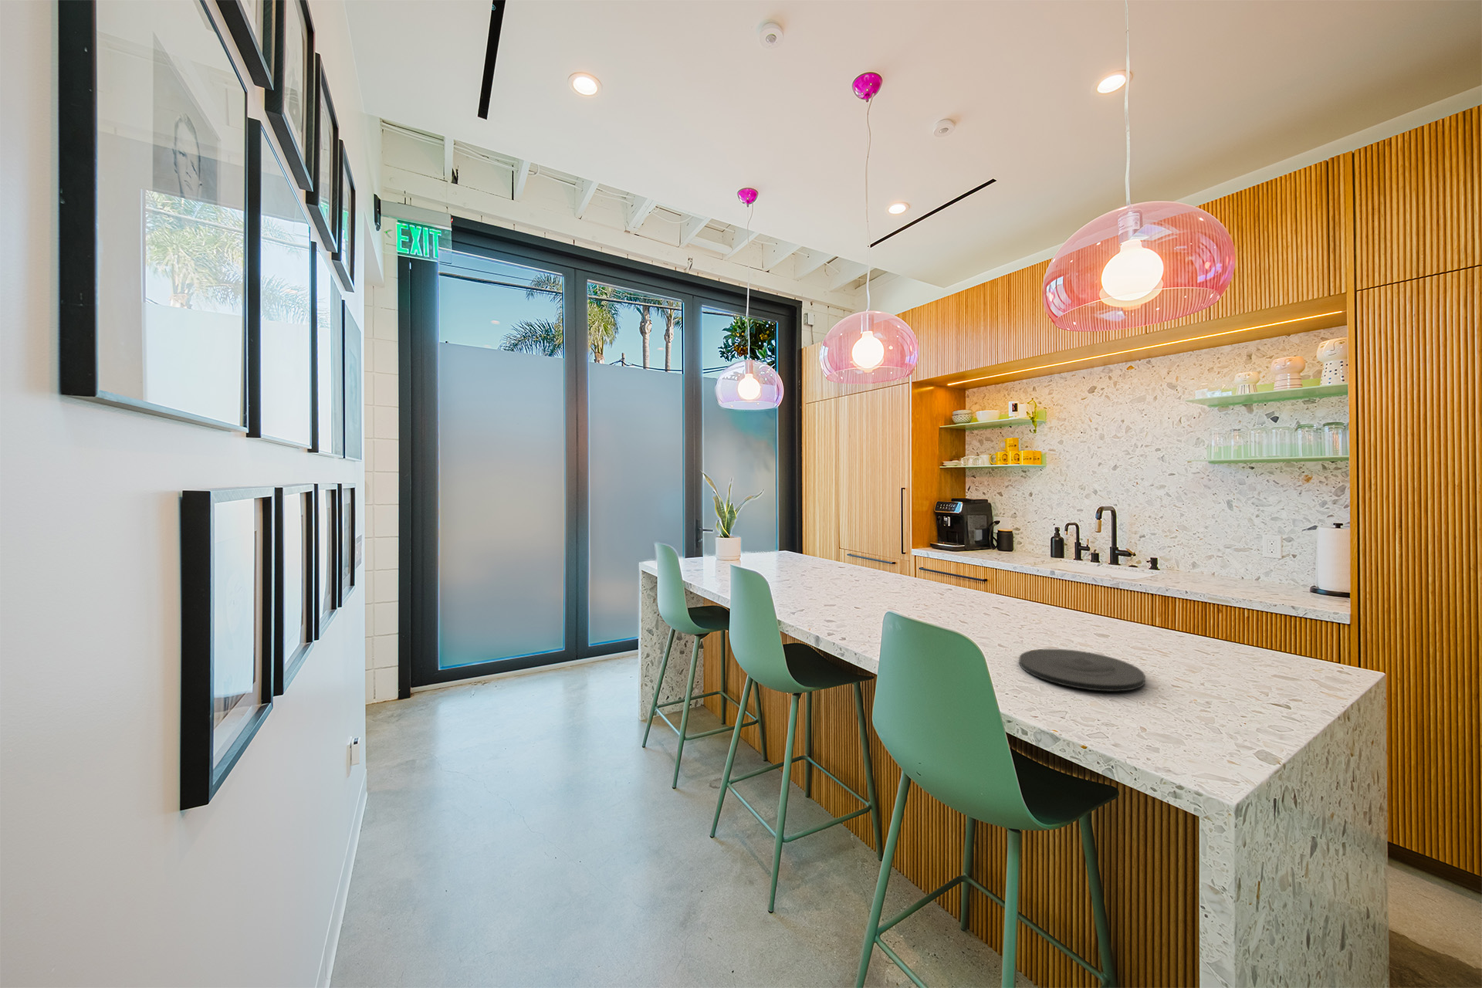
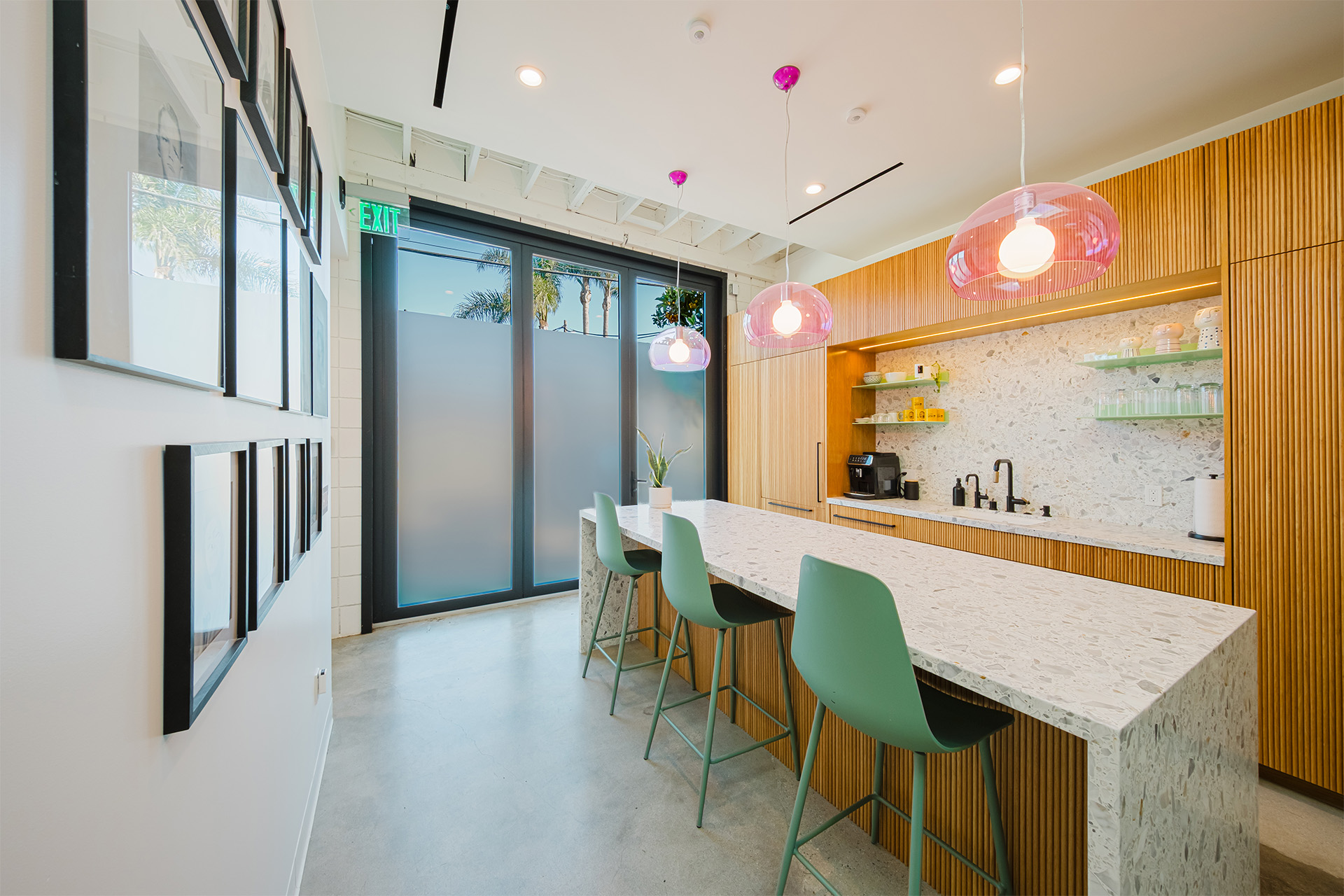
- plate [1018,648,1146,692]
